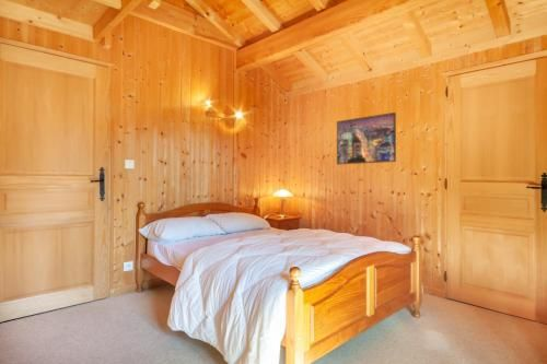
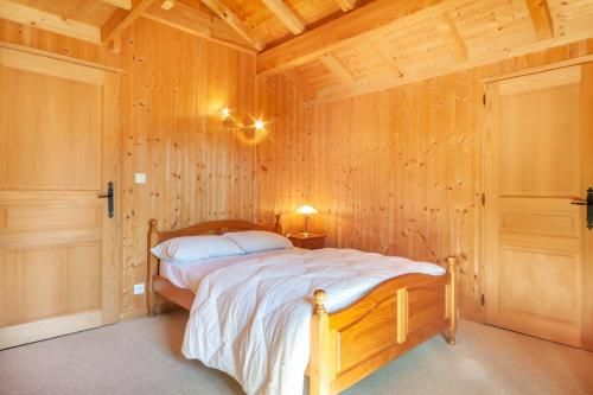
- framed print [336,111,397,165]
